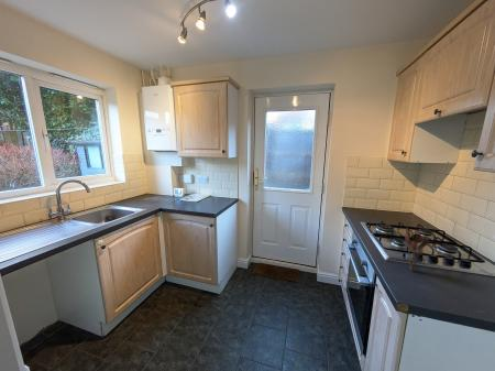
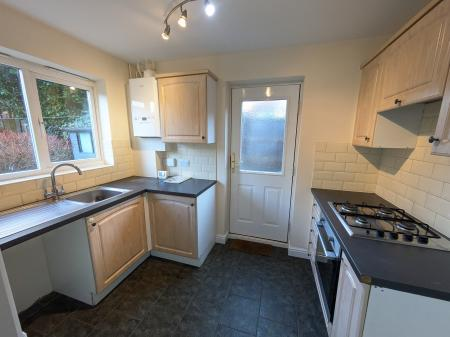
- utensil holder [404,227,430,272]
